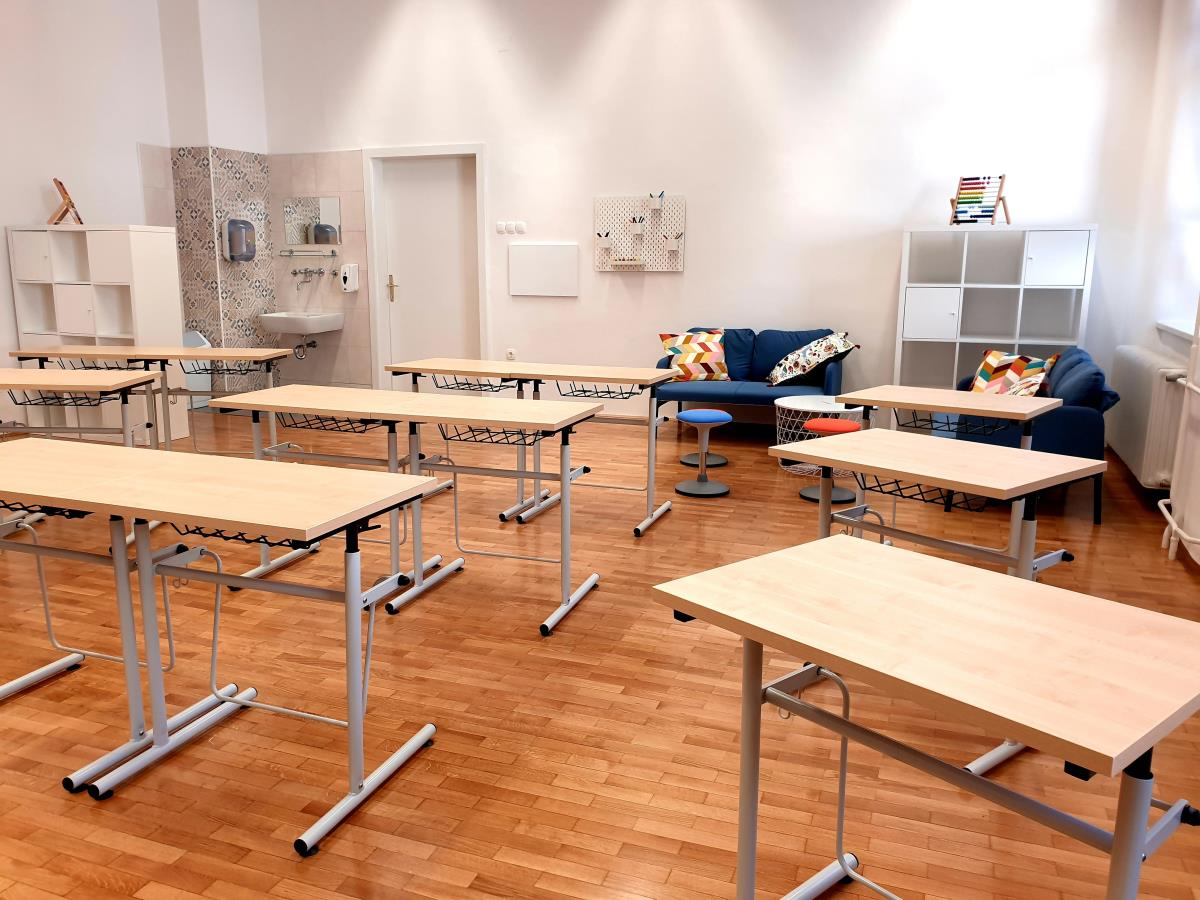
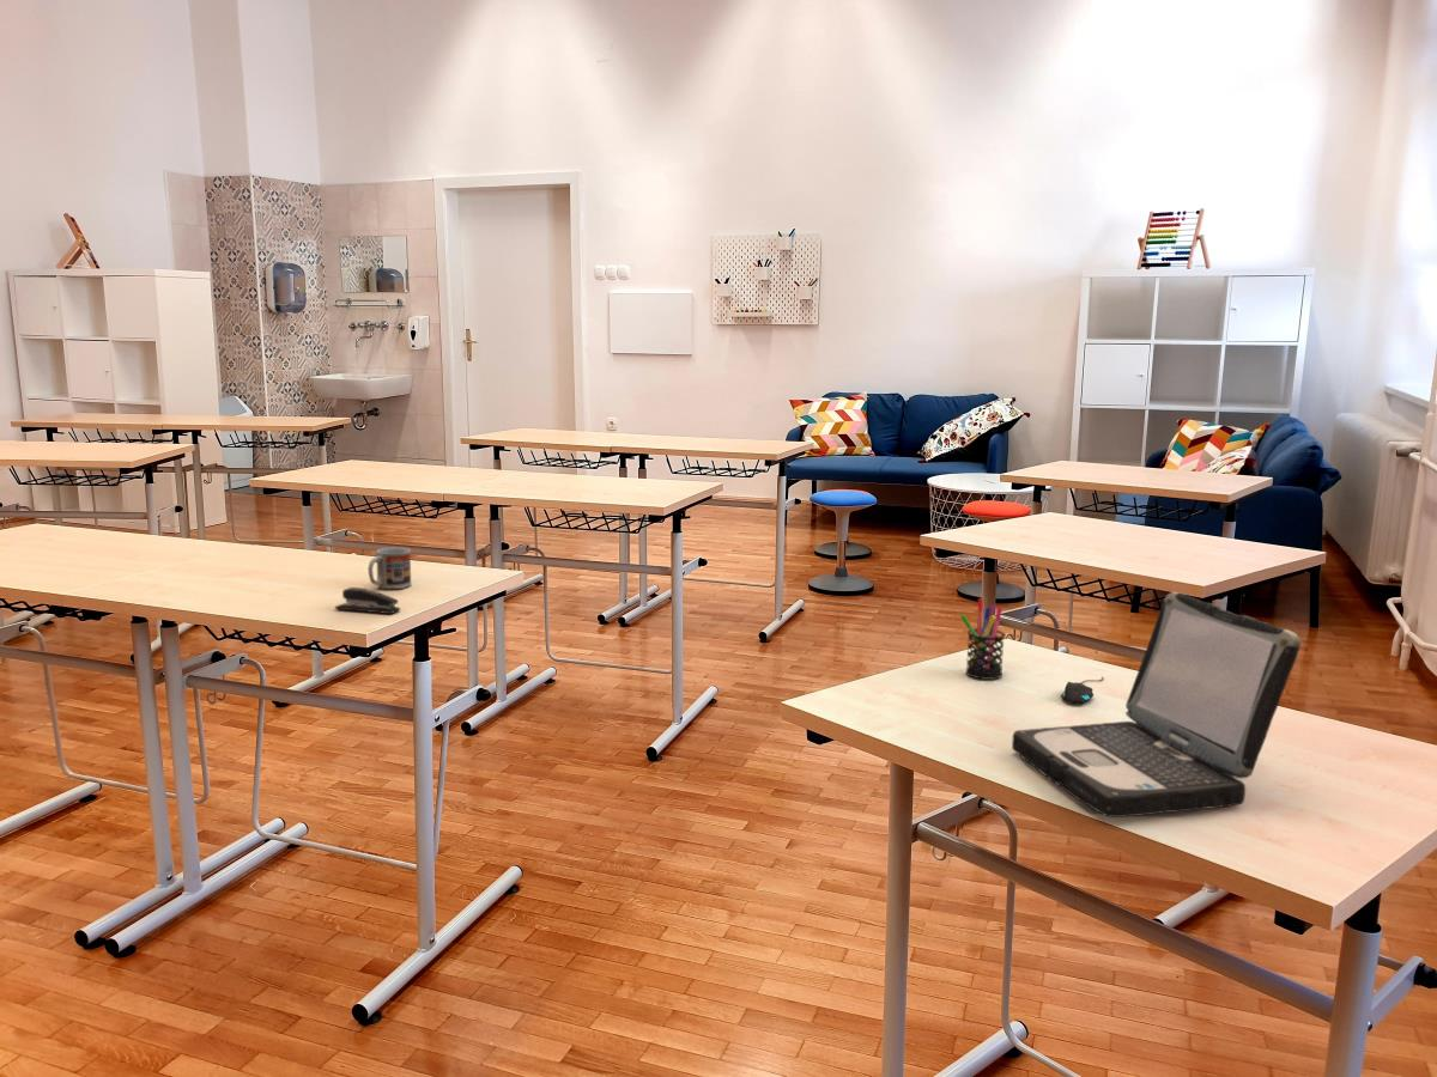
+ pen holder [959,597,1006,681]
+ laptop [1011,591,1302,819]
+ mouse [1060,676,1105,705]
+ stapler [334,586,401,615]
+ cup [368,547,412,590]
